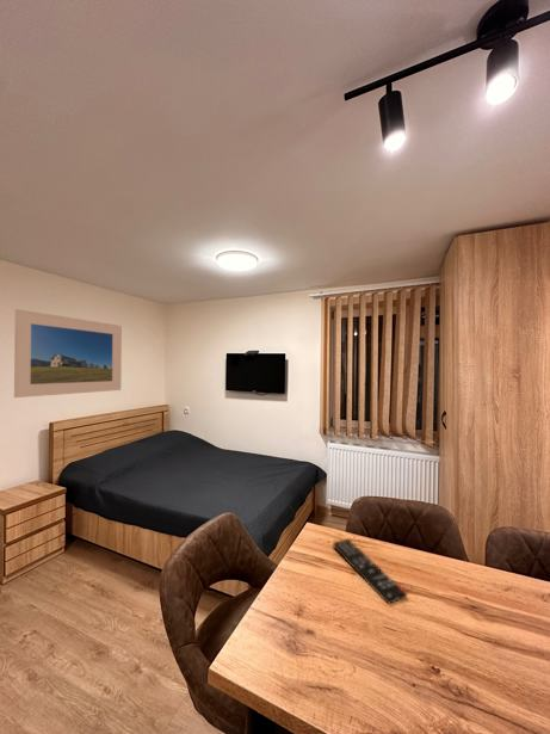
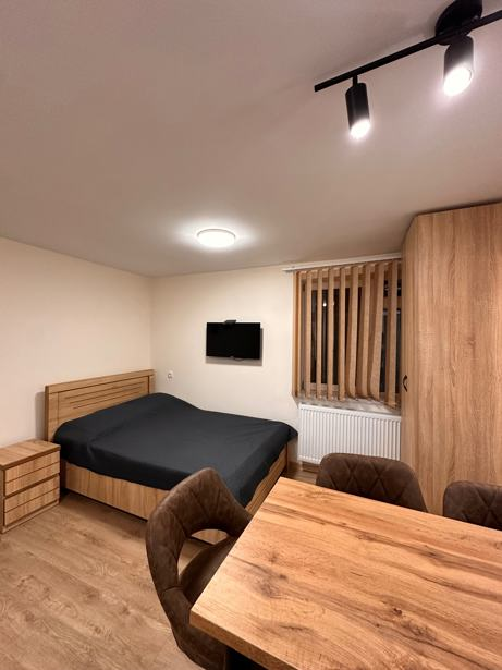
- remote control [332,538,408,605]
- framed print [13,308,123,399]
